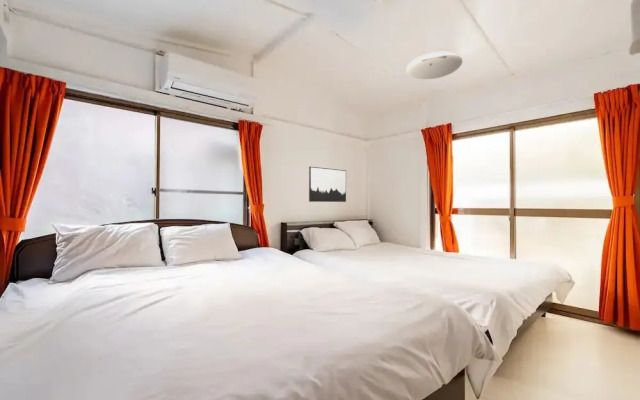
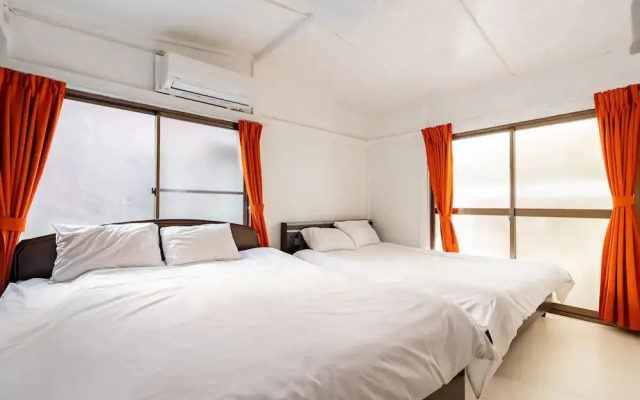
- wall art [308,166,347,203]
- ceiling light [405,51,463,80]
